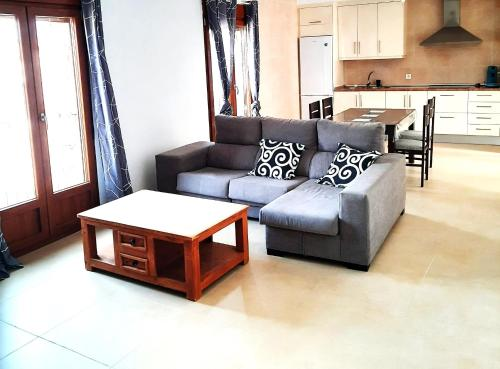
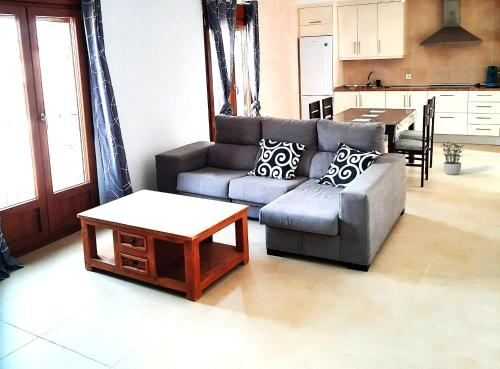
+ potted plant [438,141,467,176]
